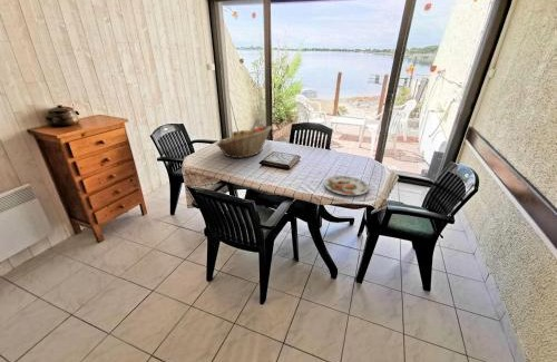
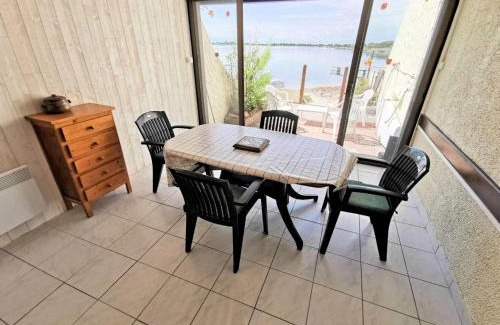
- fruit basket [215,125,273,159]
- plate [323,175,370,196]
